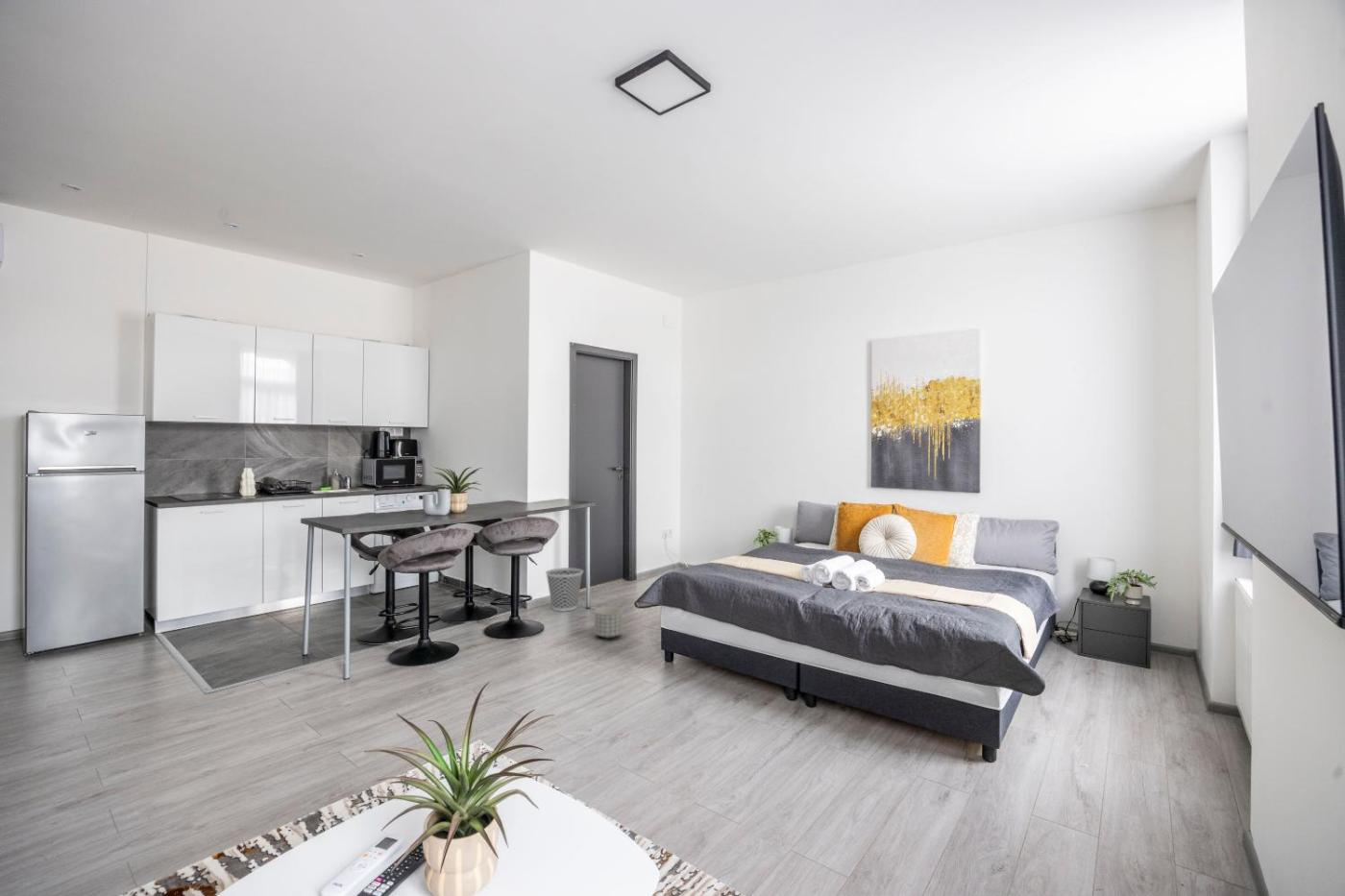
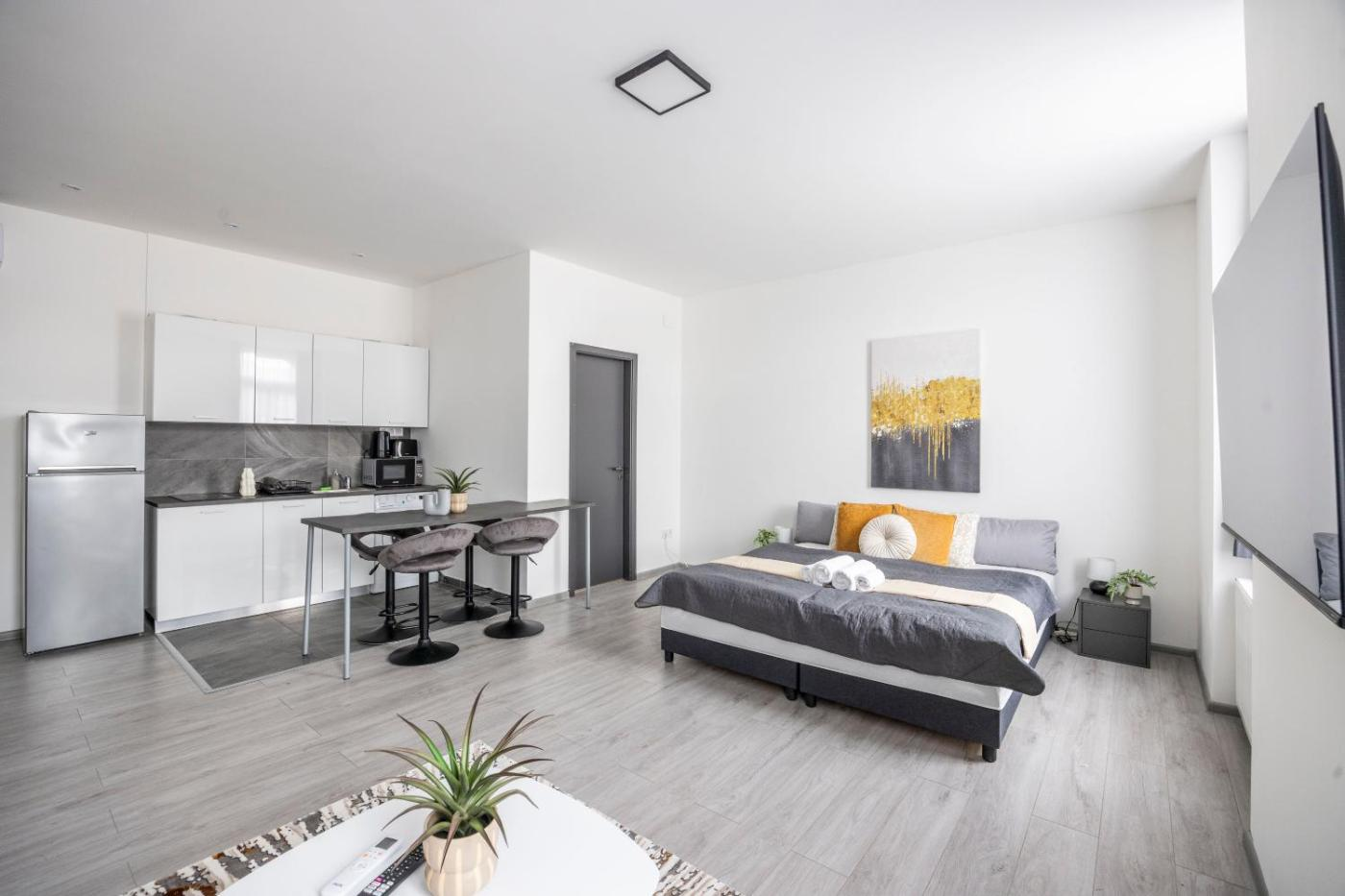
- planter [594,606,624,640]
- wastebasket [545,567,584,613]
